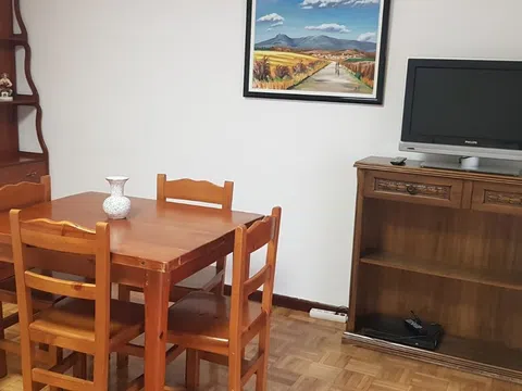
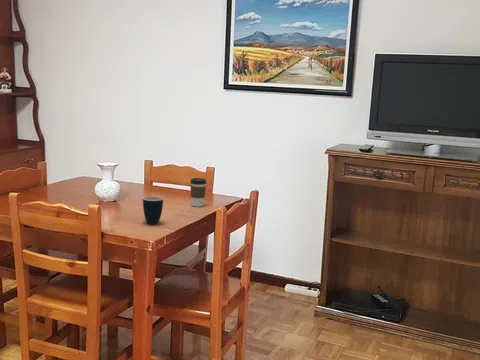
+ mug [142,195,164,225]
+ coffee cup [189,177,207,208]
